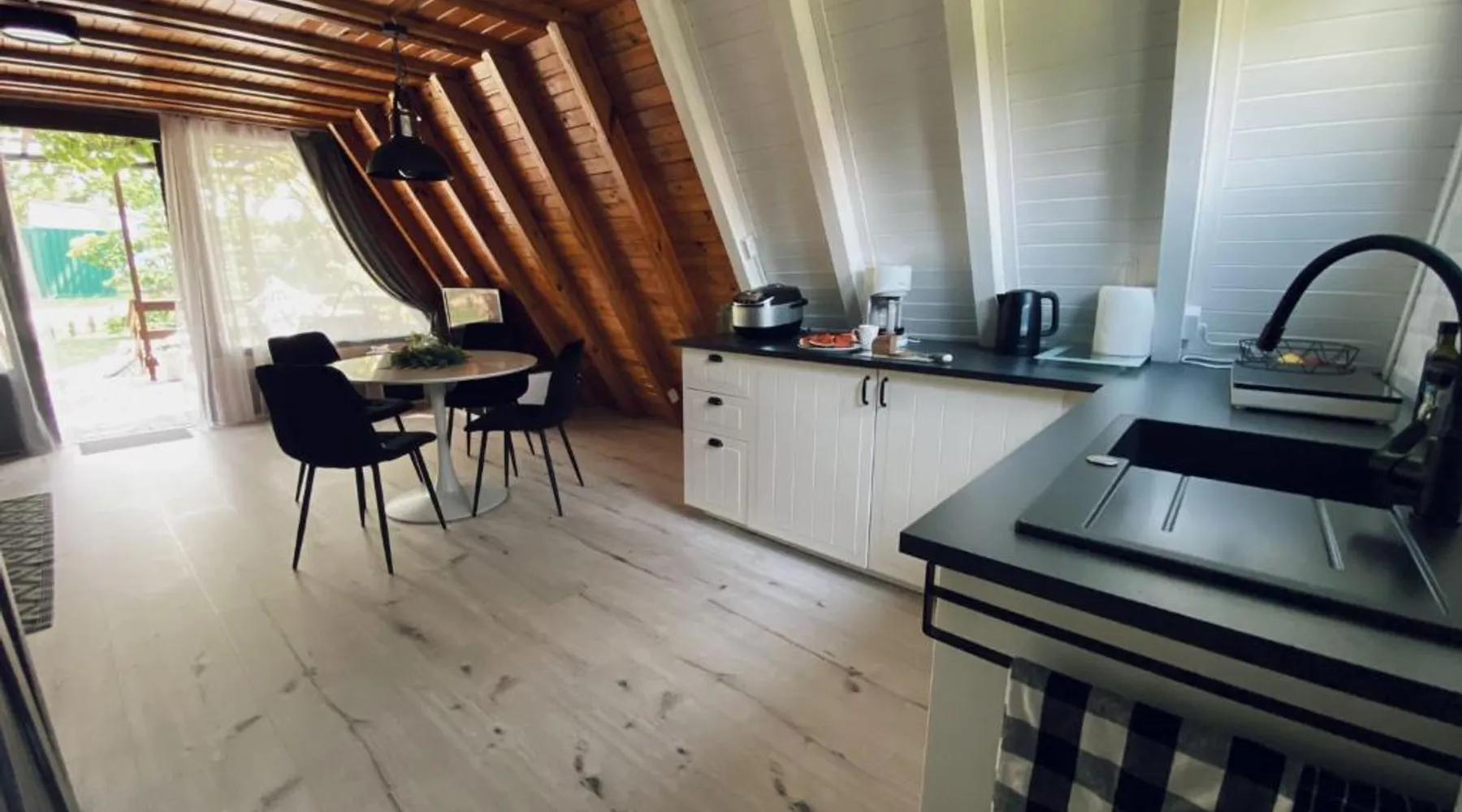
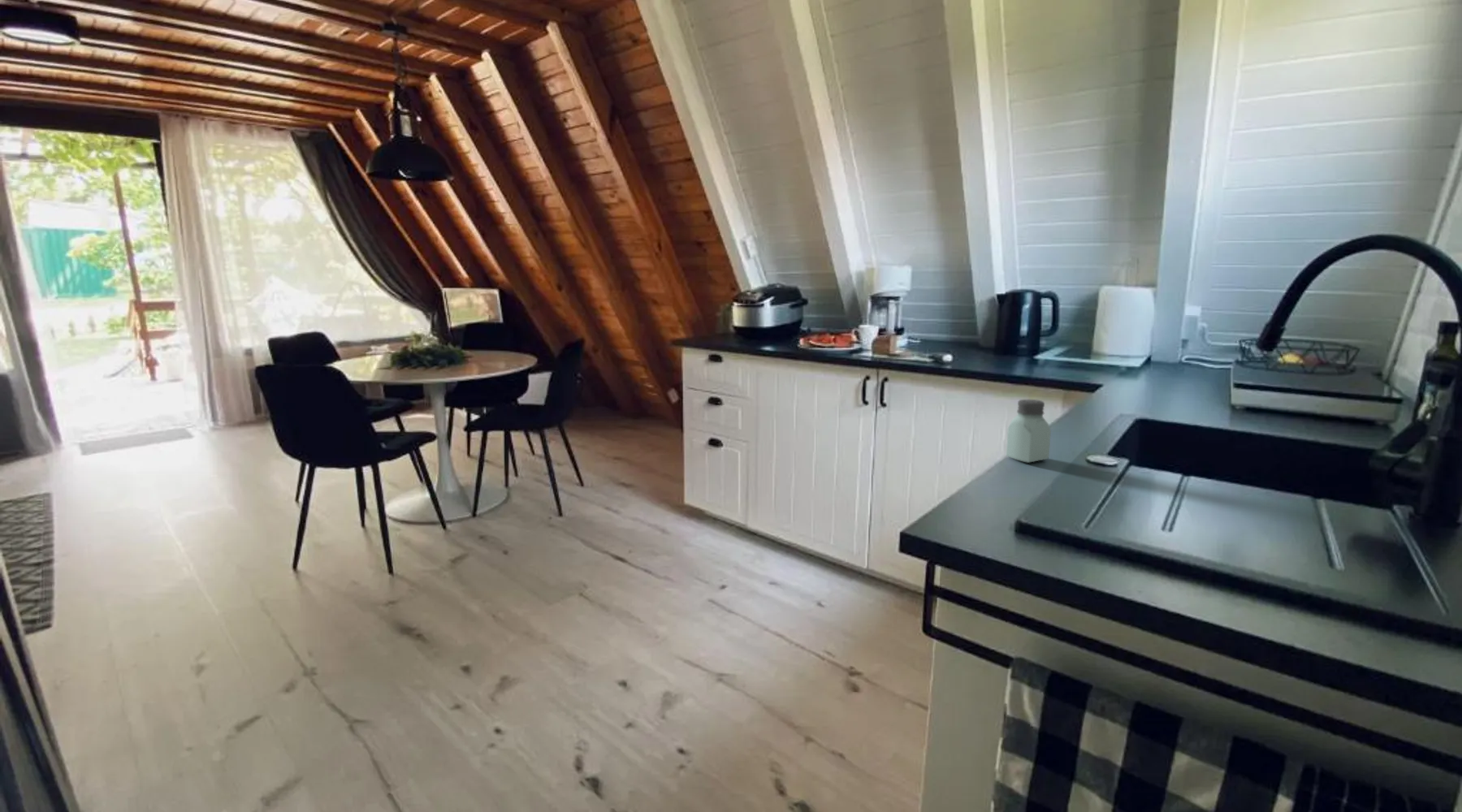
+ saltshaker [1006,399,1052,464]
